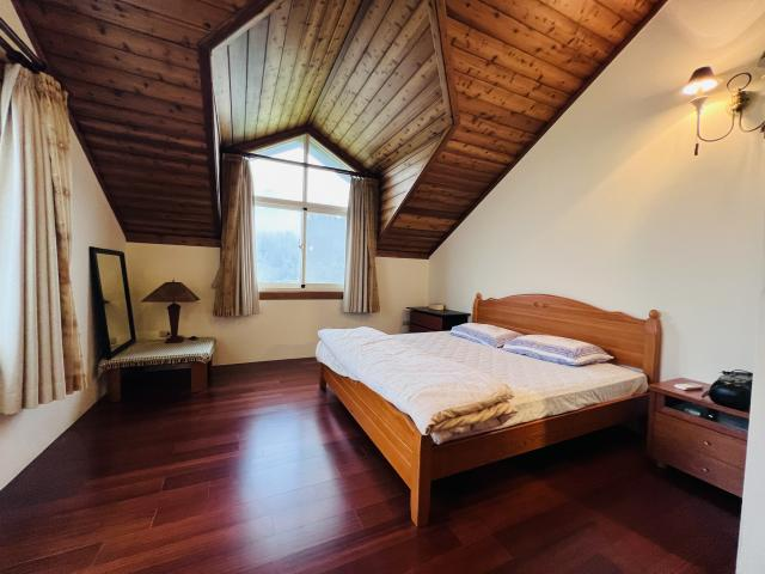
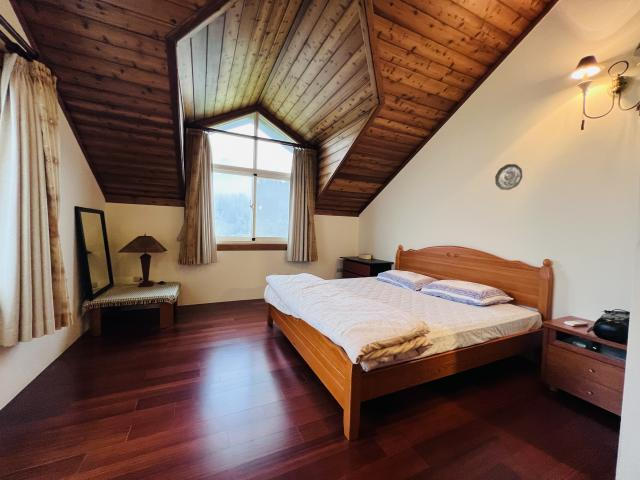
+ decorative plate [494,163,523,191]
